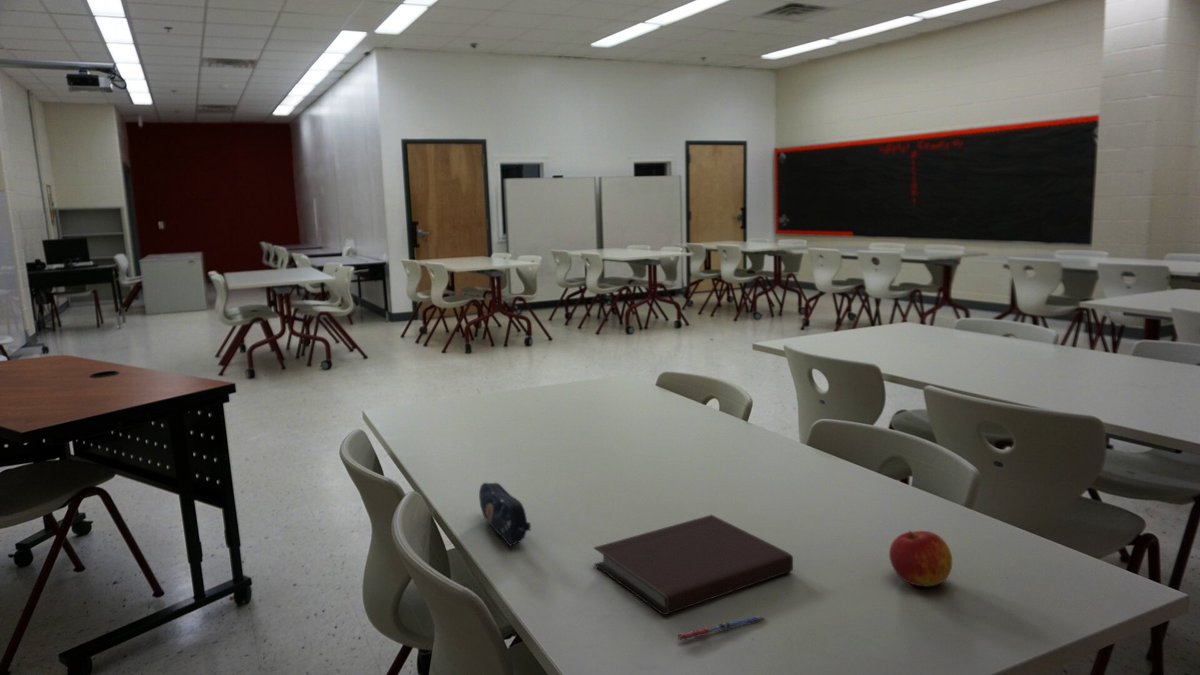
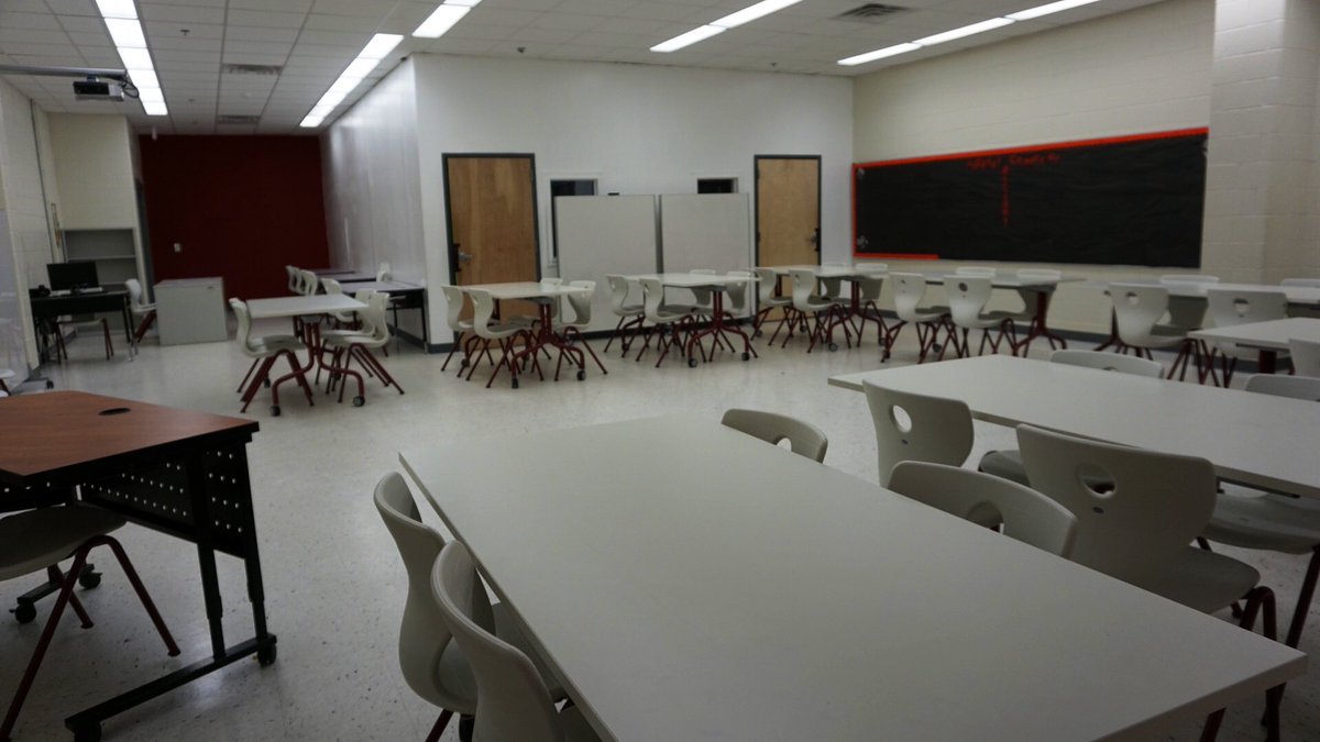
- pen [677,614,765,641]
- pencil case [478,482,532,547]
- apple [888,530,953,588]
- notebook [592,514,794,616]
